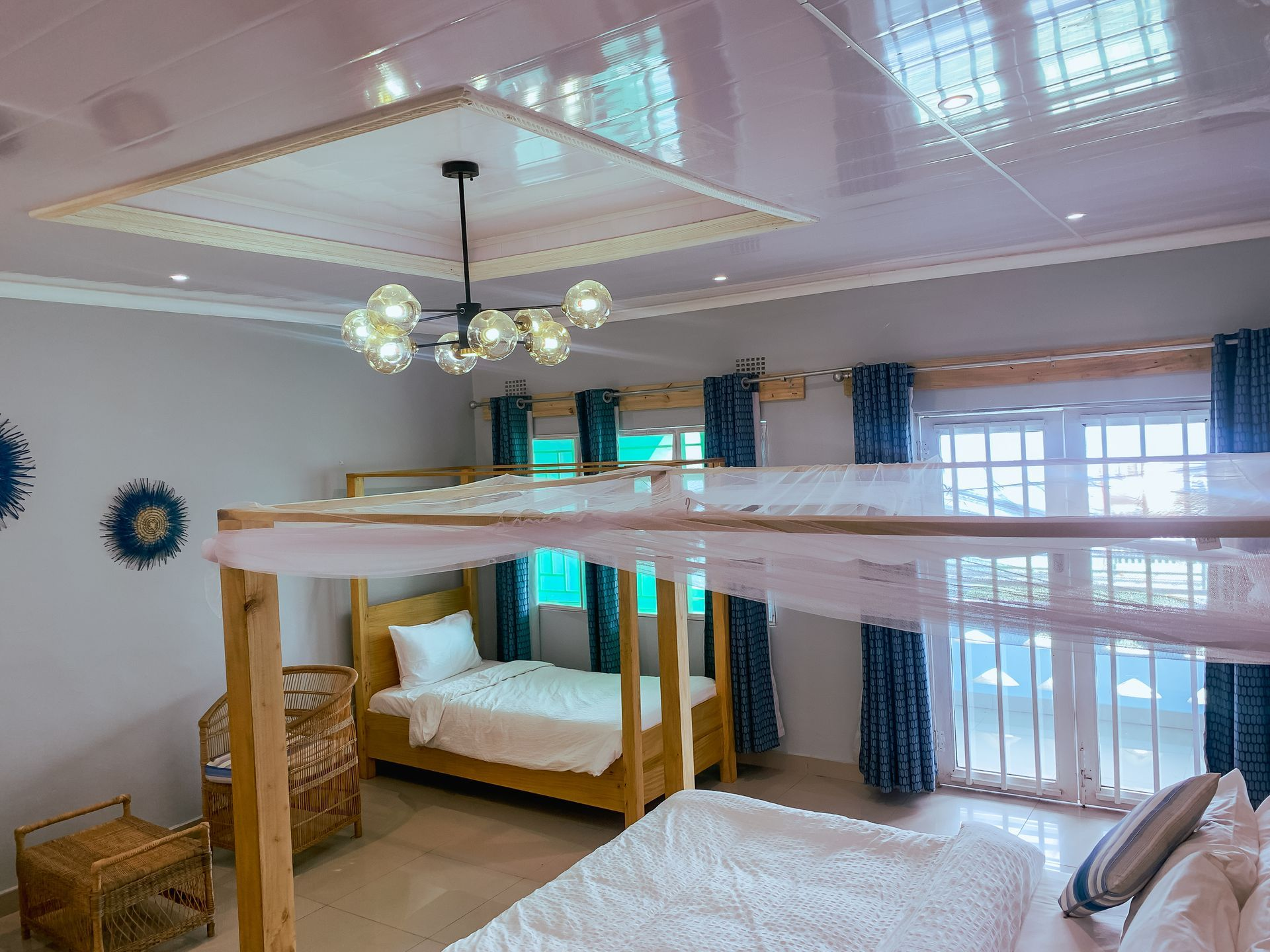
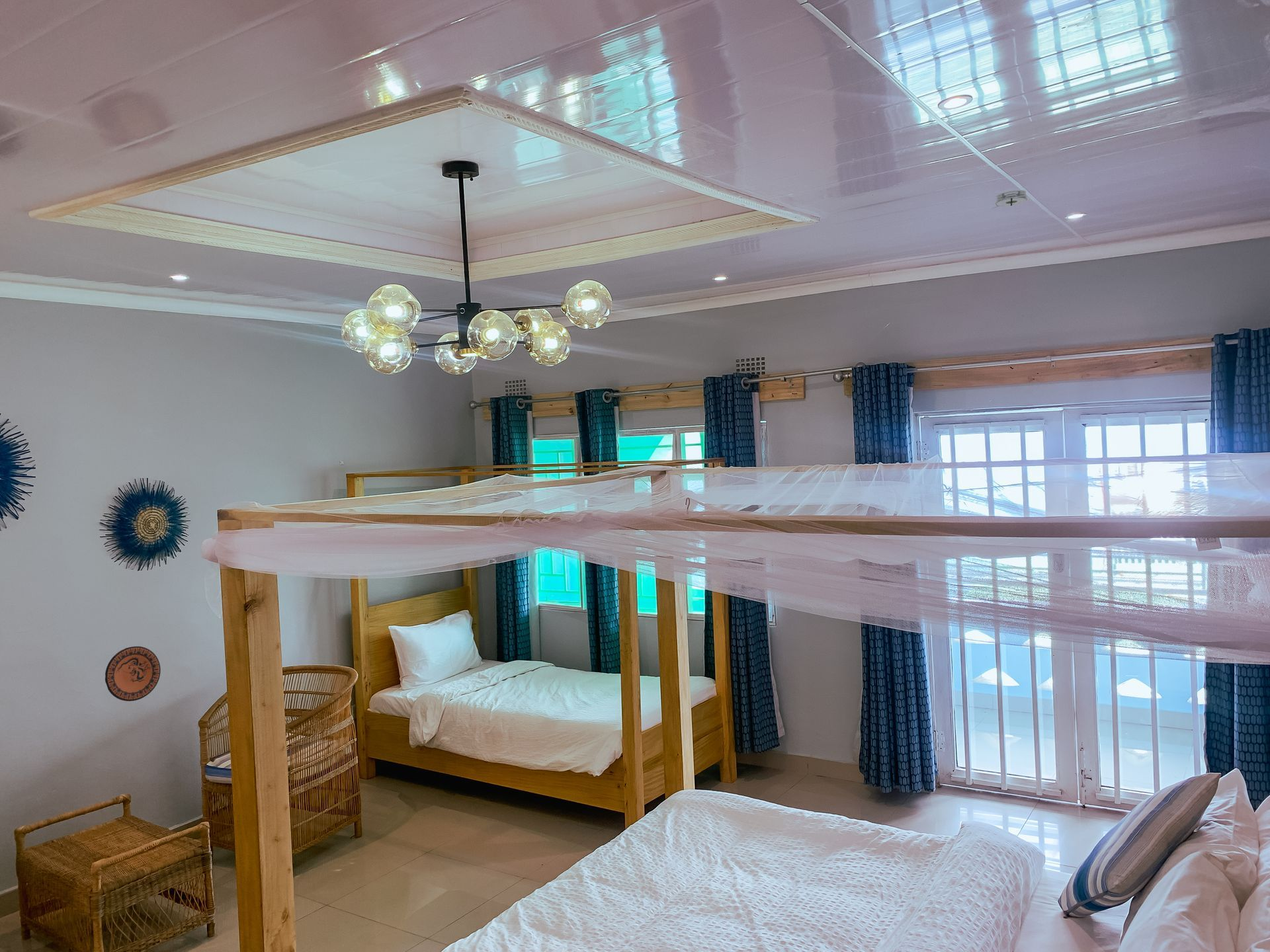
+ decorative plate [105,646,161,702]
+ smoke detector [992,189,1030,209]
